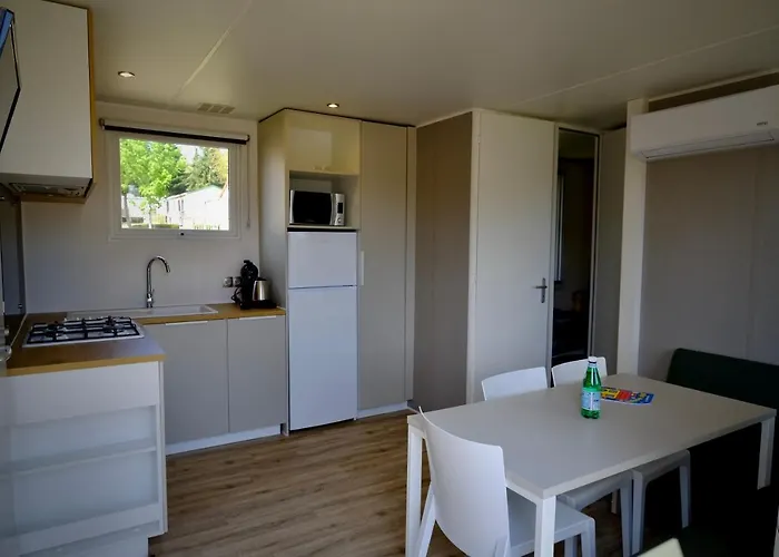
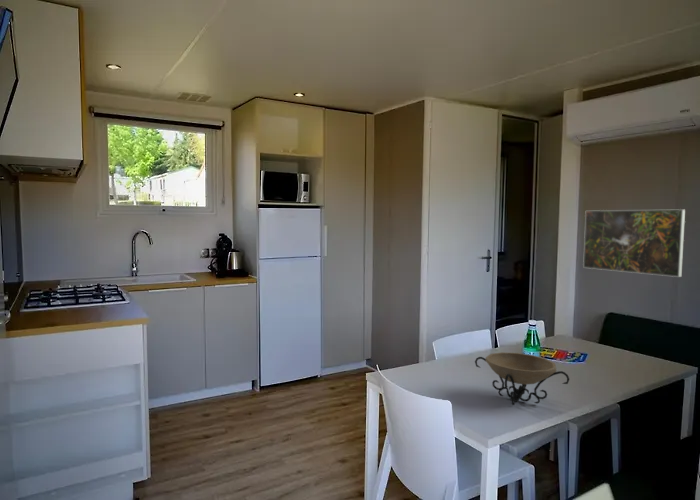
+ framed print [582,208,686,278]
+ decorative bowl [474,351,571,406]
